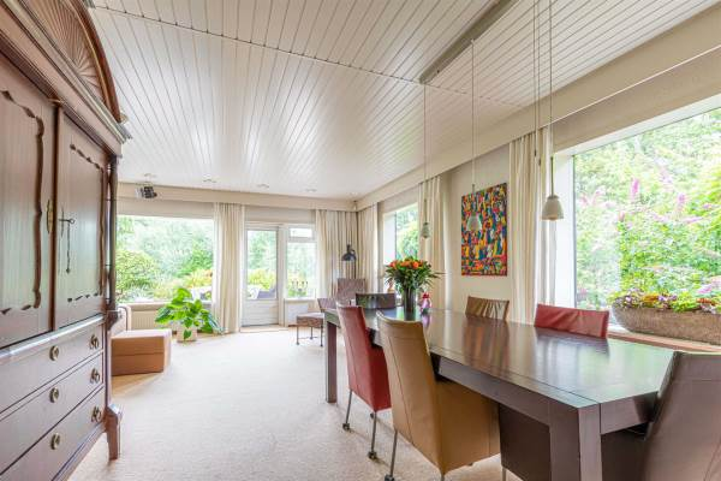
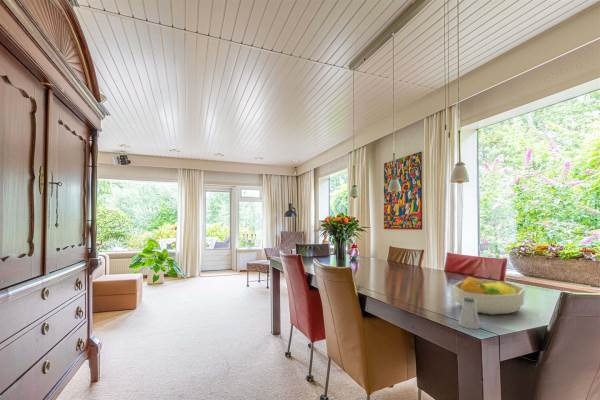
+ fruit bowl [451,276,526,316]
+ saltshaker [458,297,482,330]
